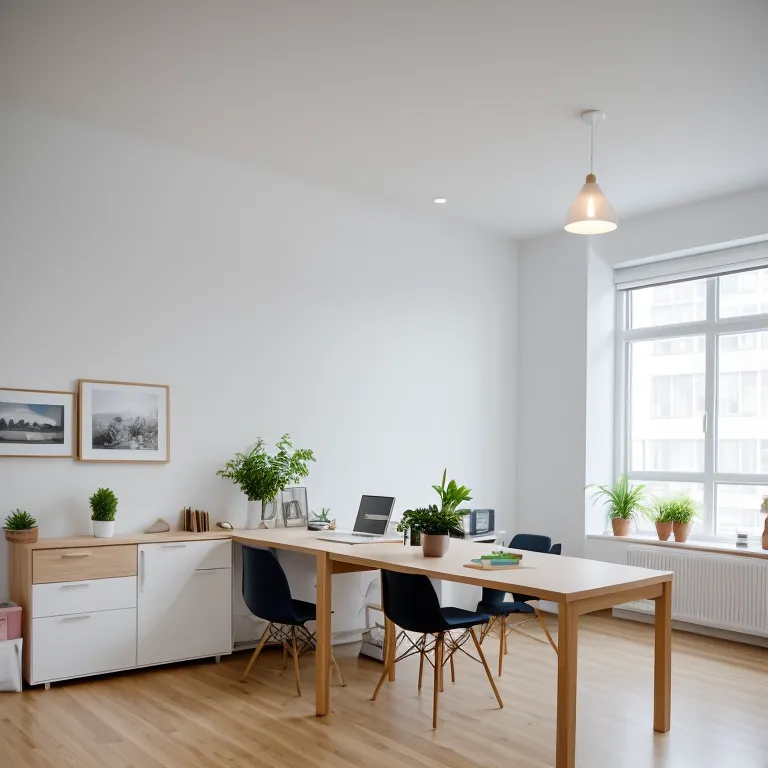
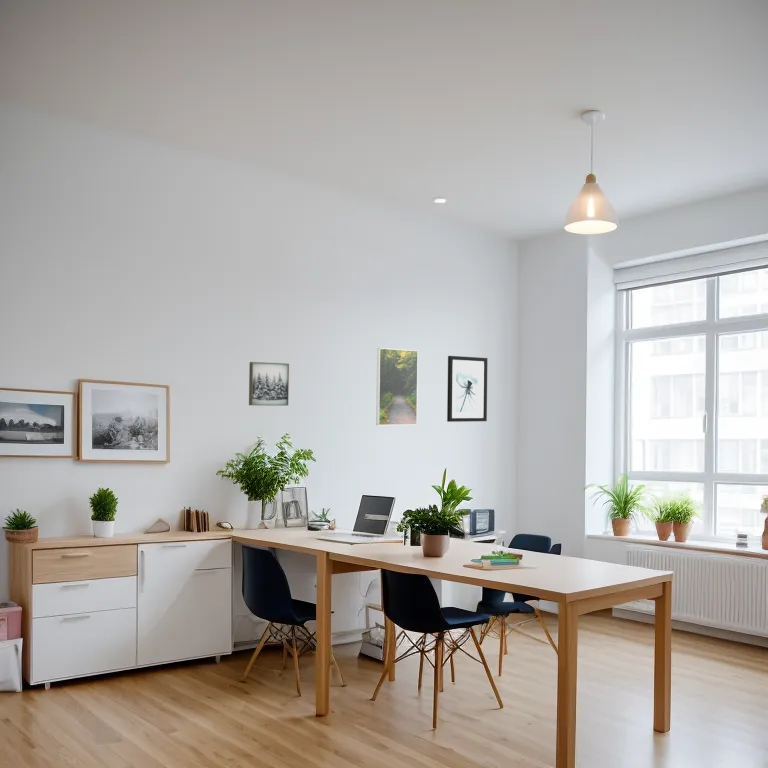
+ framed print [375,347,419,426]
+ wall art [446,355,489,423]
+ wall art [248,361,290,407]
